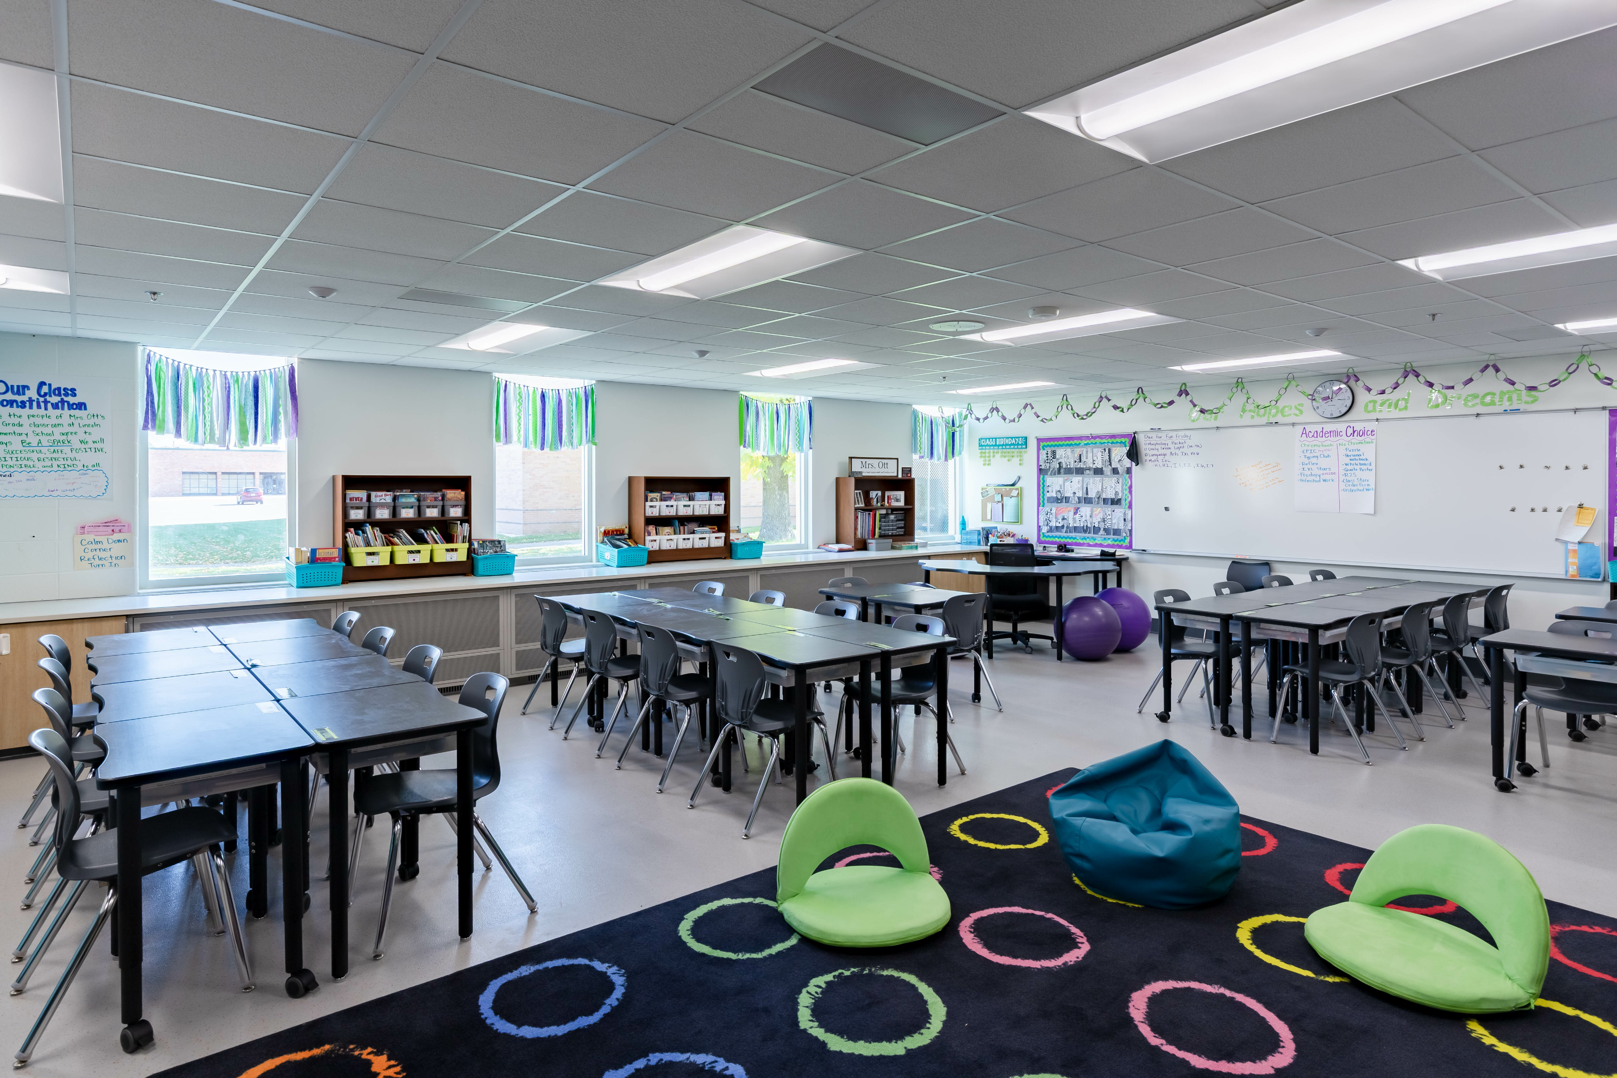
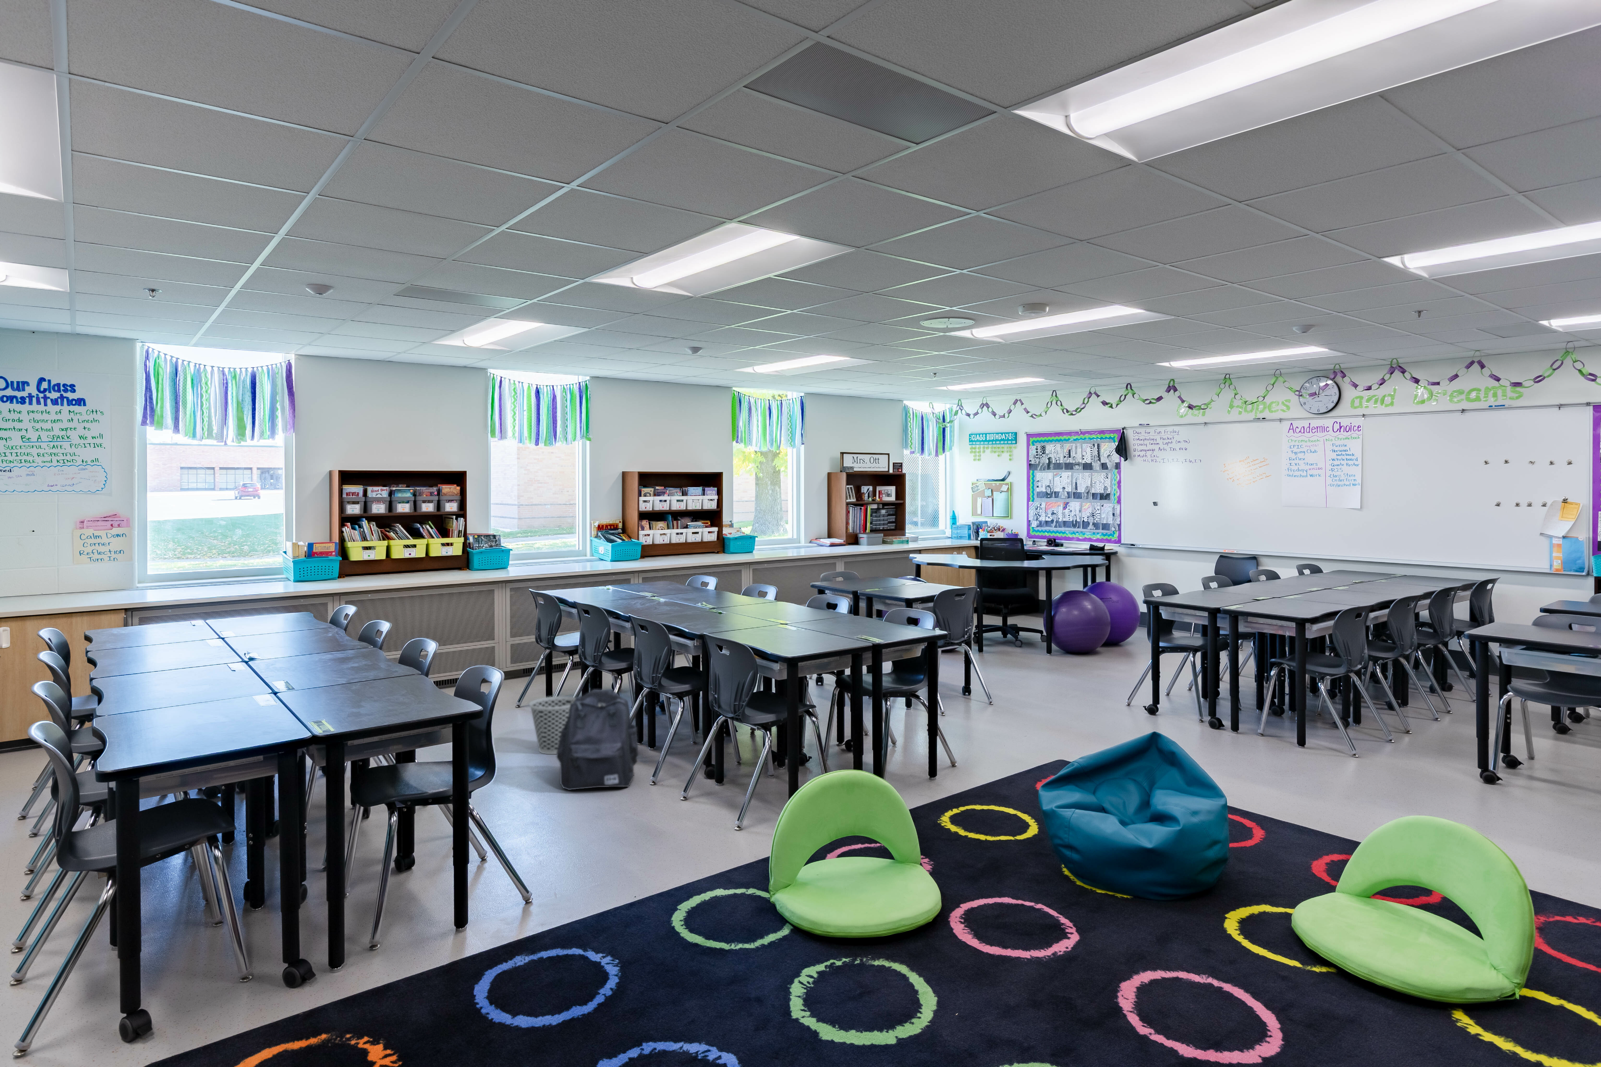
+ wastebasket [529,695,577,755]
+ backpack [556,690,638,791]
